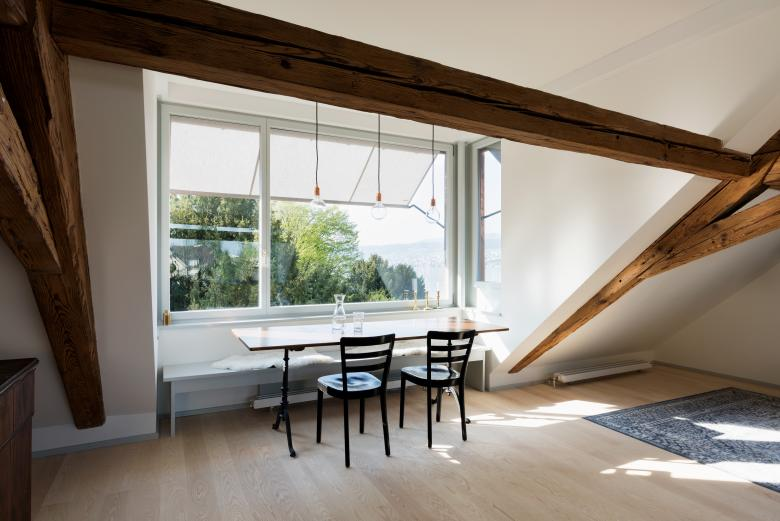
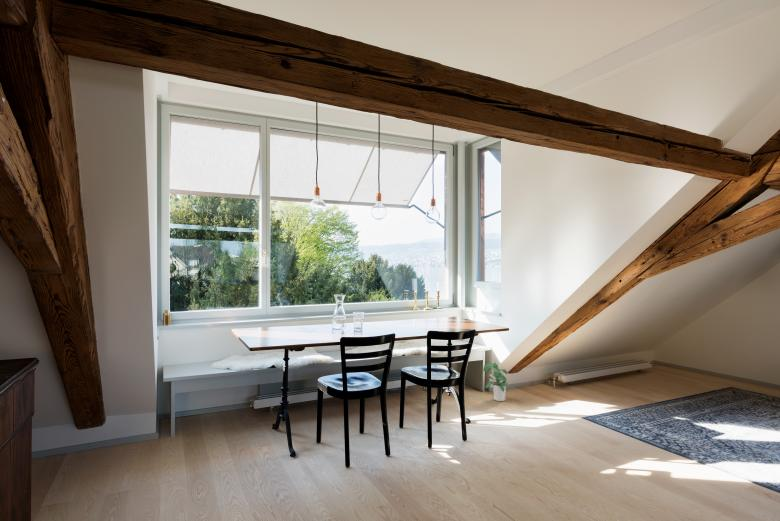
+ potted plant [482,361,509,402]
